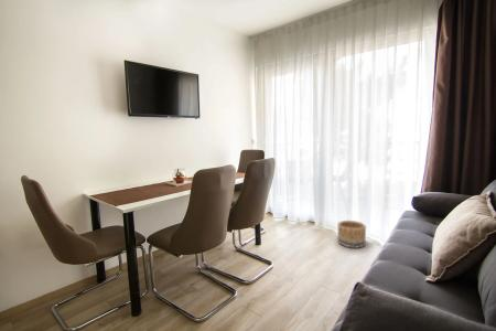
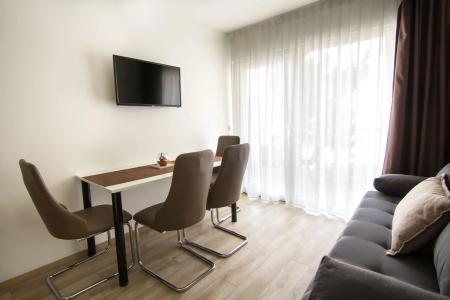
- basket [336,220,367,248]
